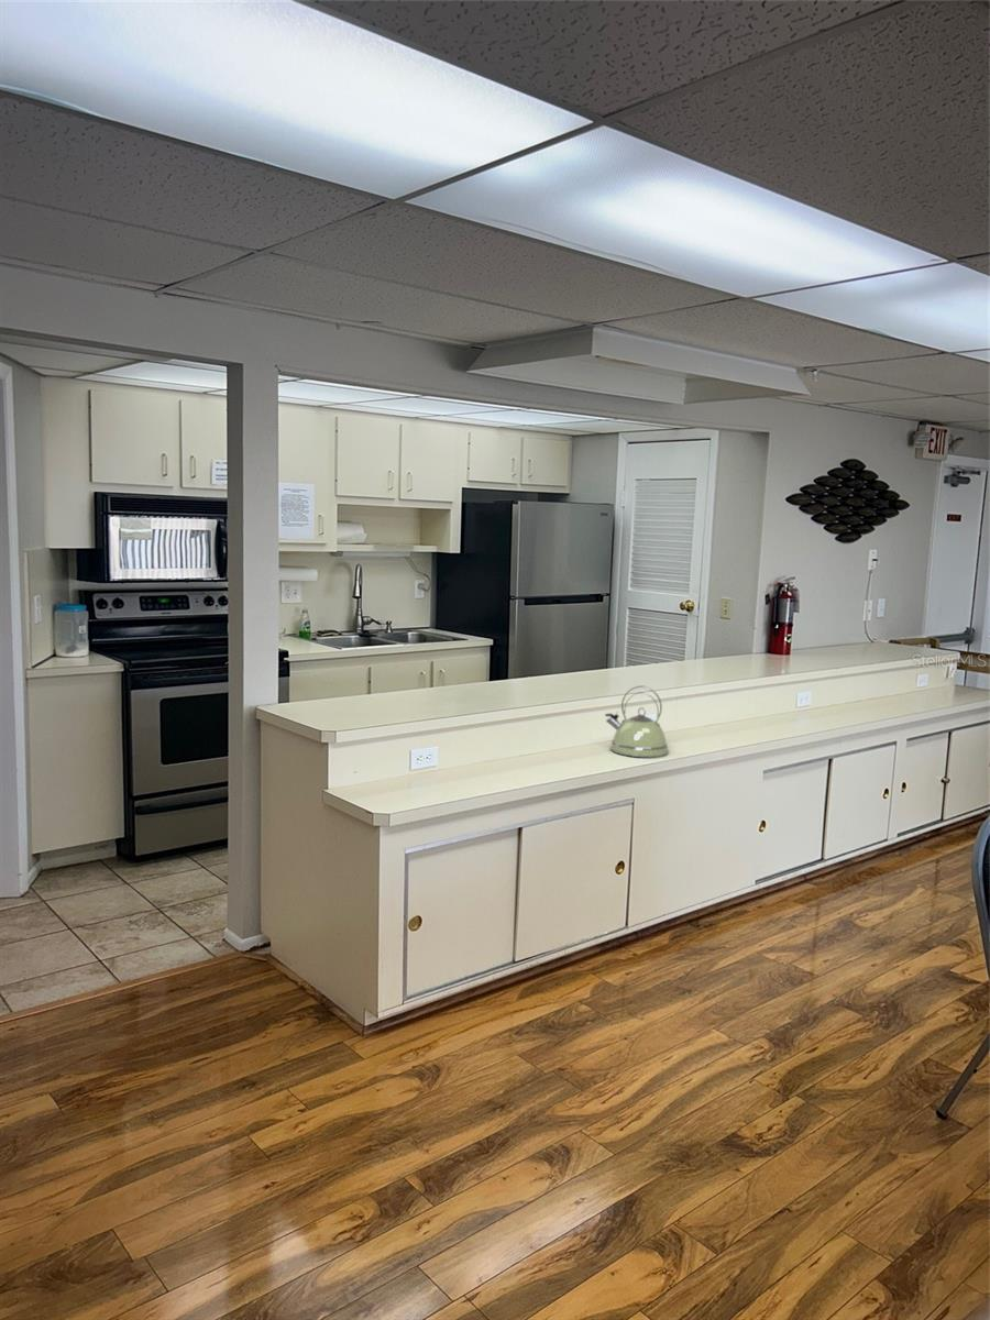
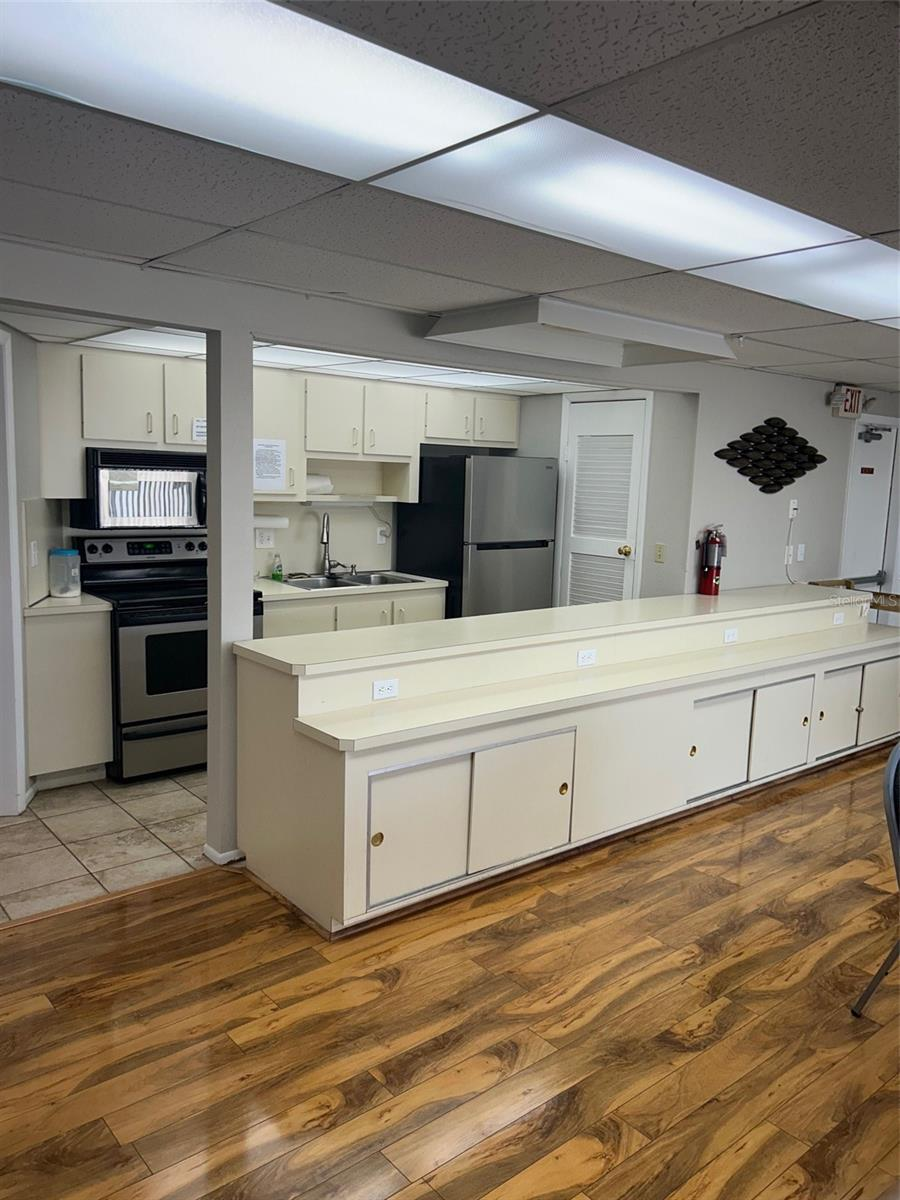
- kettle [604,685,670,759]
